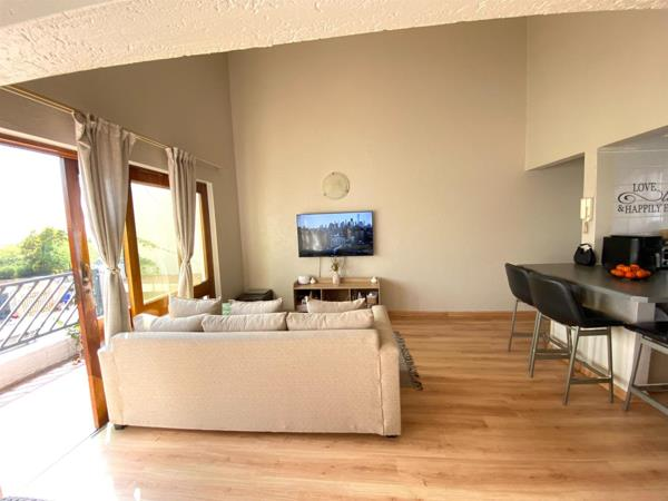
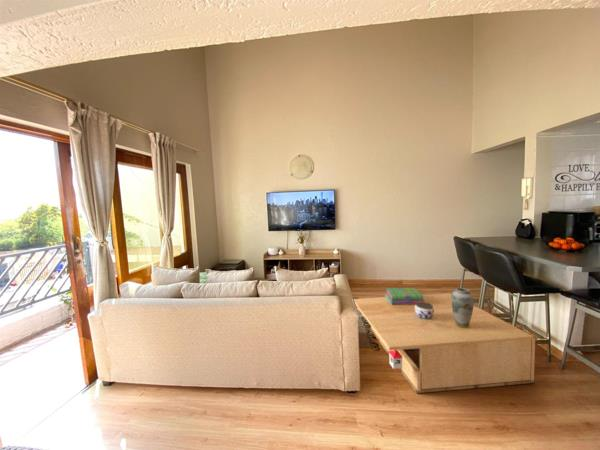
+ coffee table [353,292,536,394]
+ vase [451,287,475,328]
+ stack of books [384,287,425,305]
+ jar [415,302,434,319]
